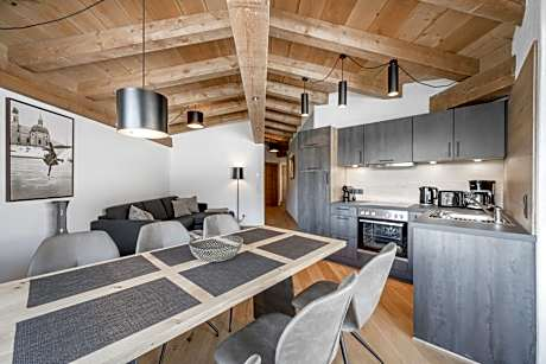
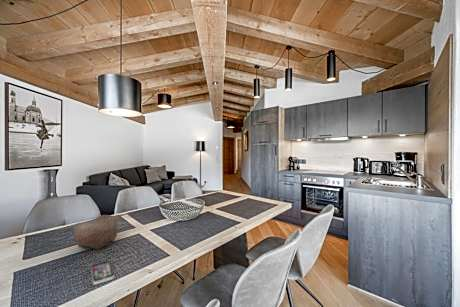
+ bowl [56,212,131,250]
+ smartphone [90,259,115,286]
